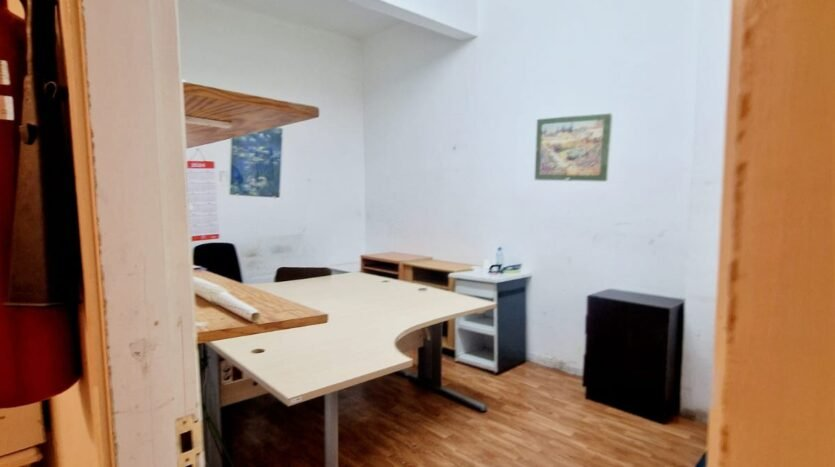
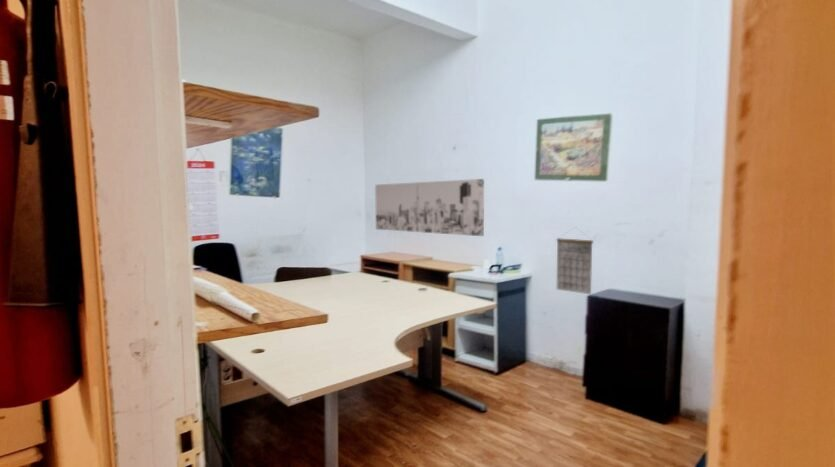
+ wall art [374,178,485,237]
+ calendar [556,226,594,295]
